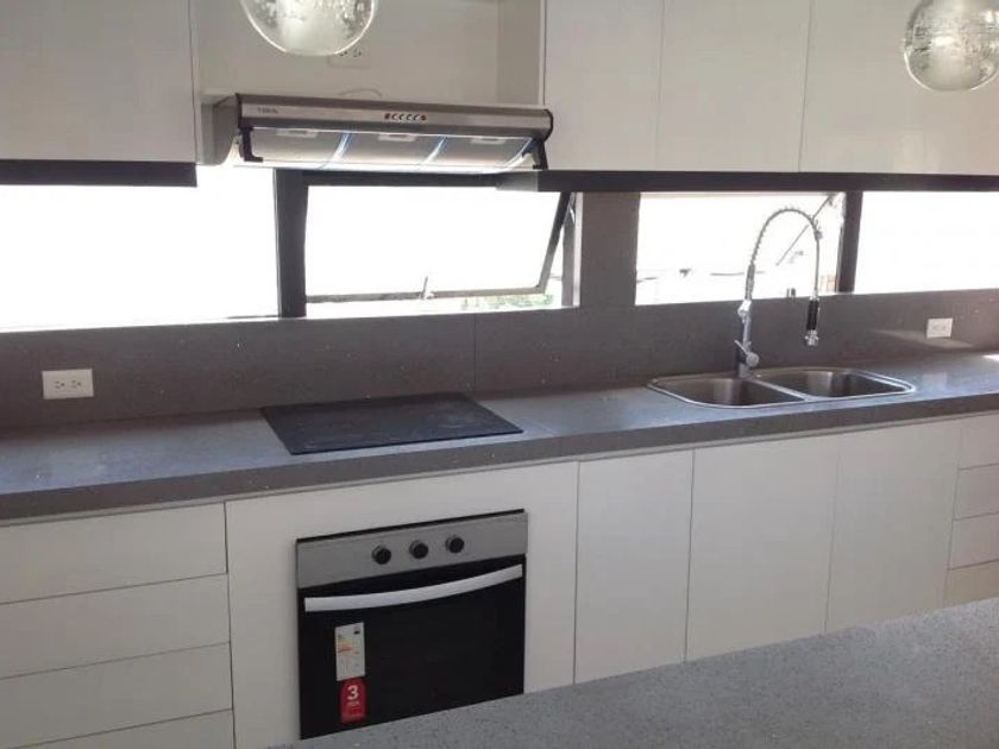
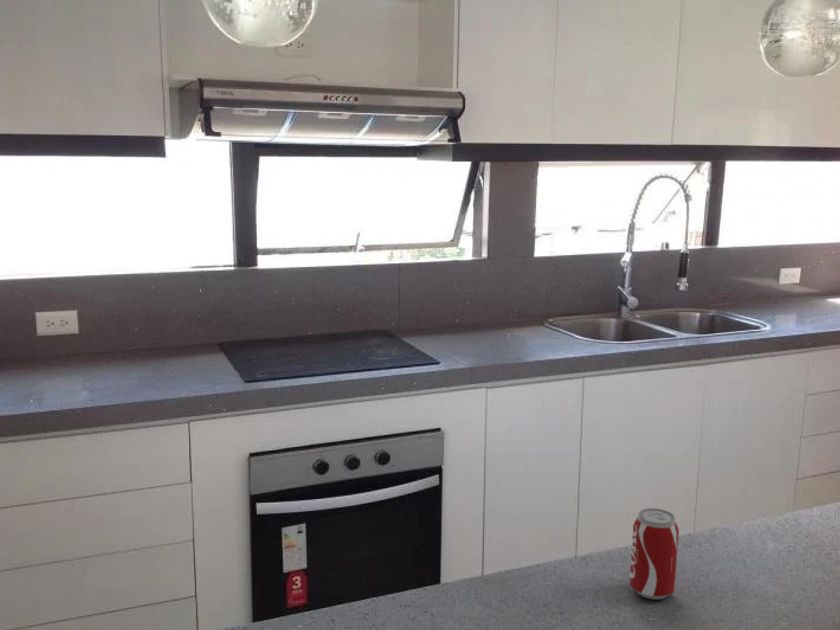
+ beverage can [629,507,680,600]
